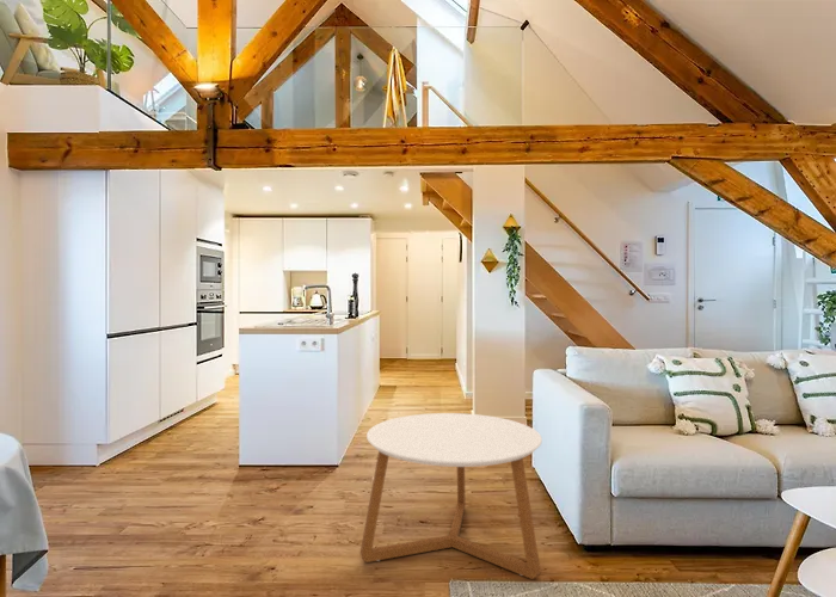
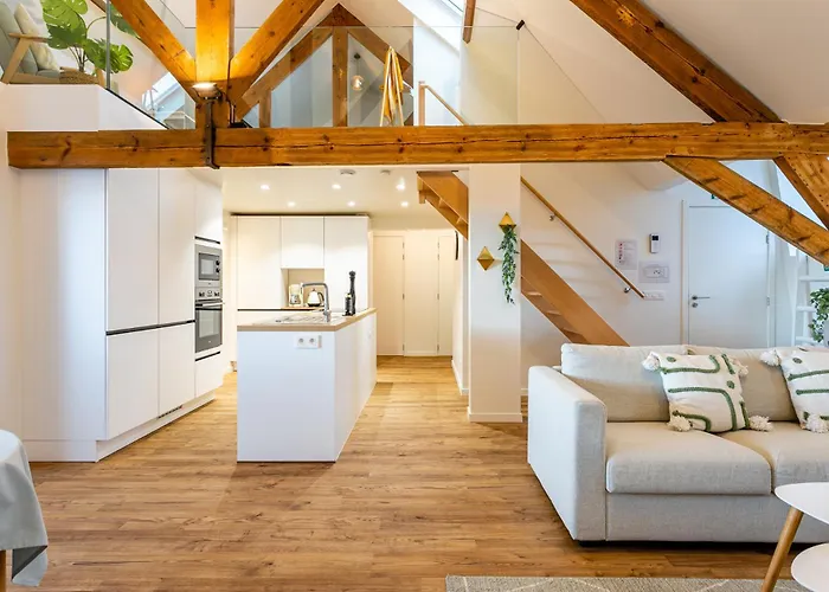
- coffee table [359,412,543,580]
